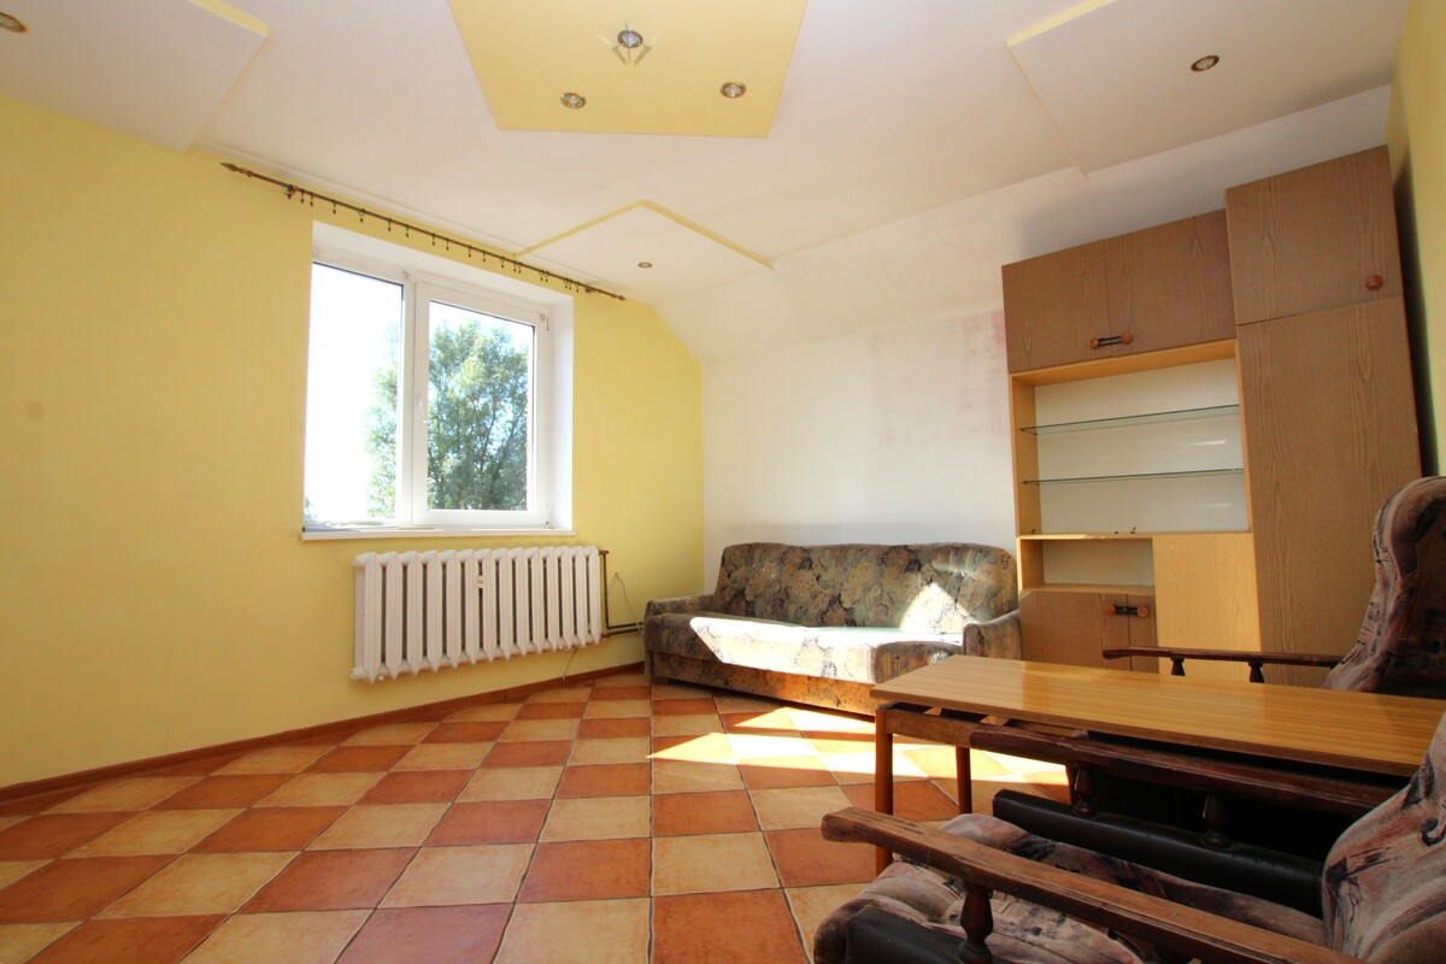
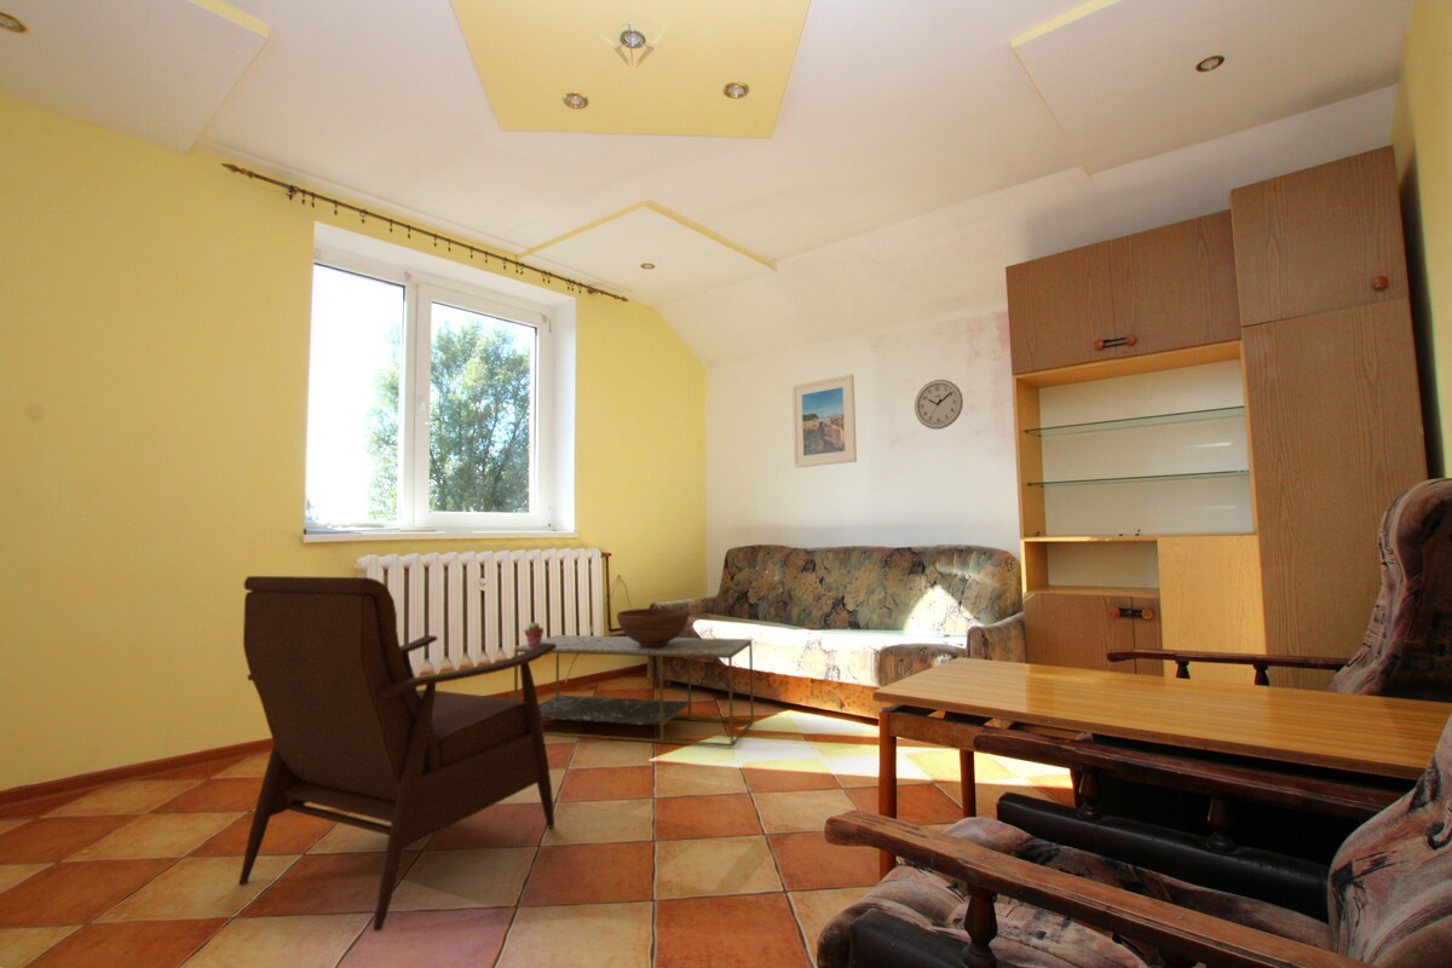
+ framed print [791,373,858,468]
+ wall clock [914,379,964,431]
+ coffee table [513,634,755,749]
+ armchair [237,575,557,933]
+ fruit bowl [616,607,691,647]
+ potted succulent [523,621,544,647]
